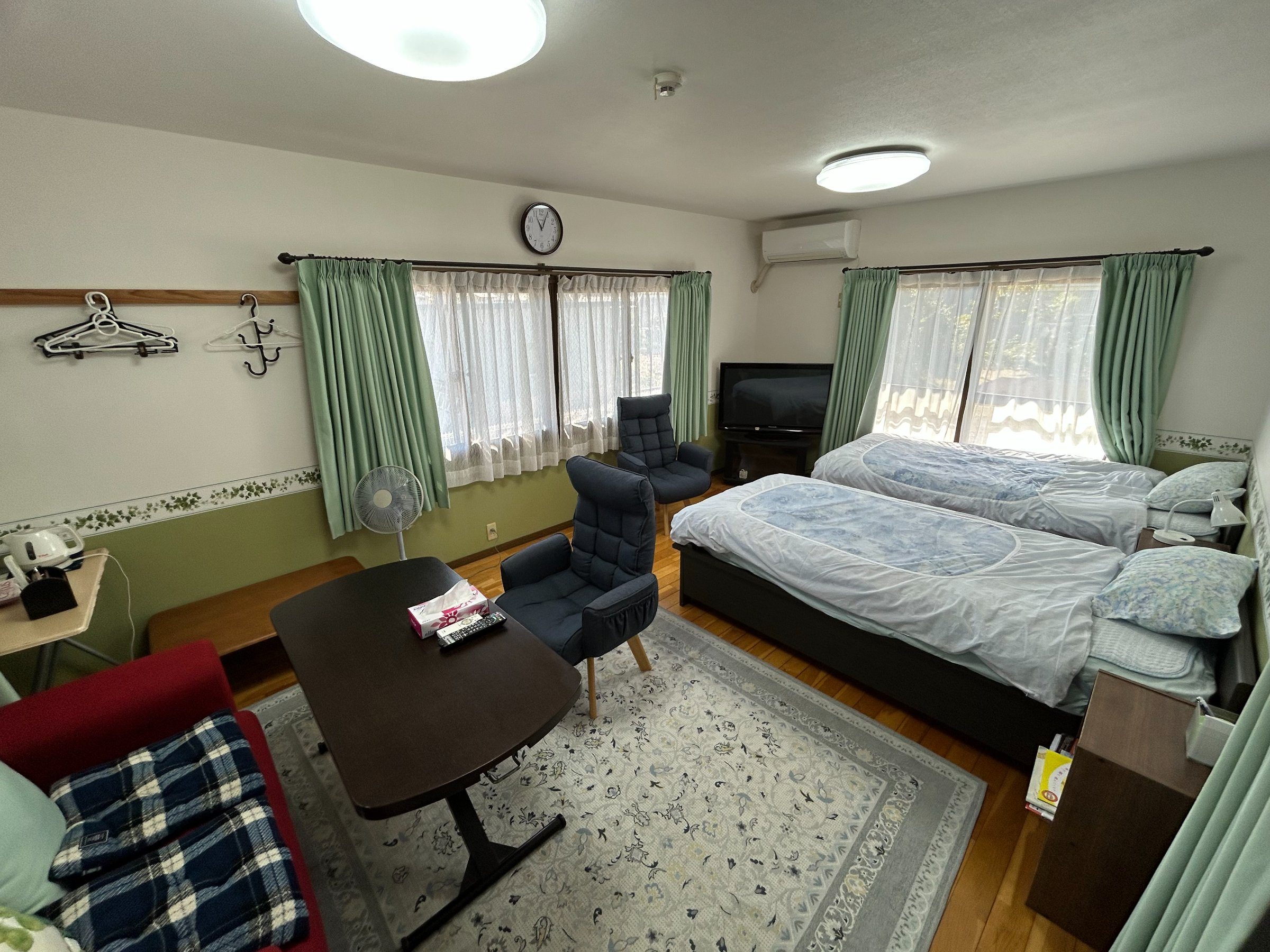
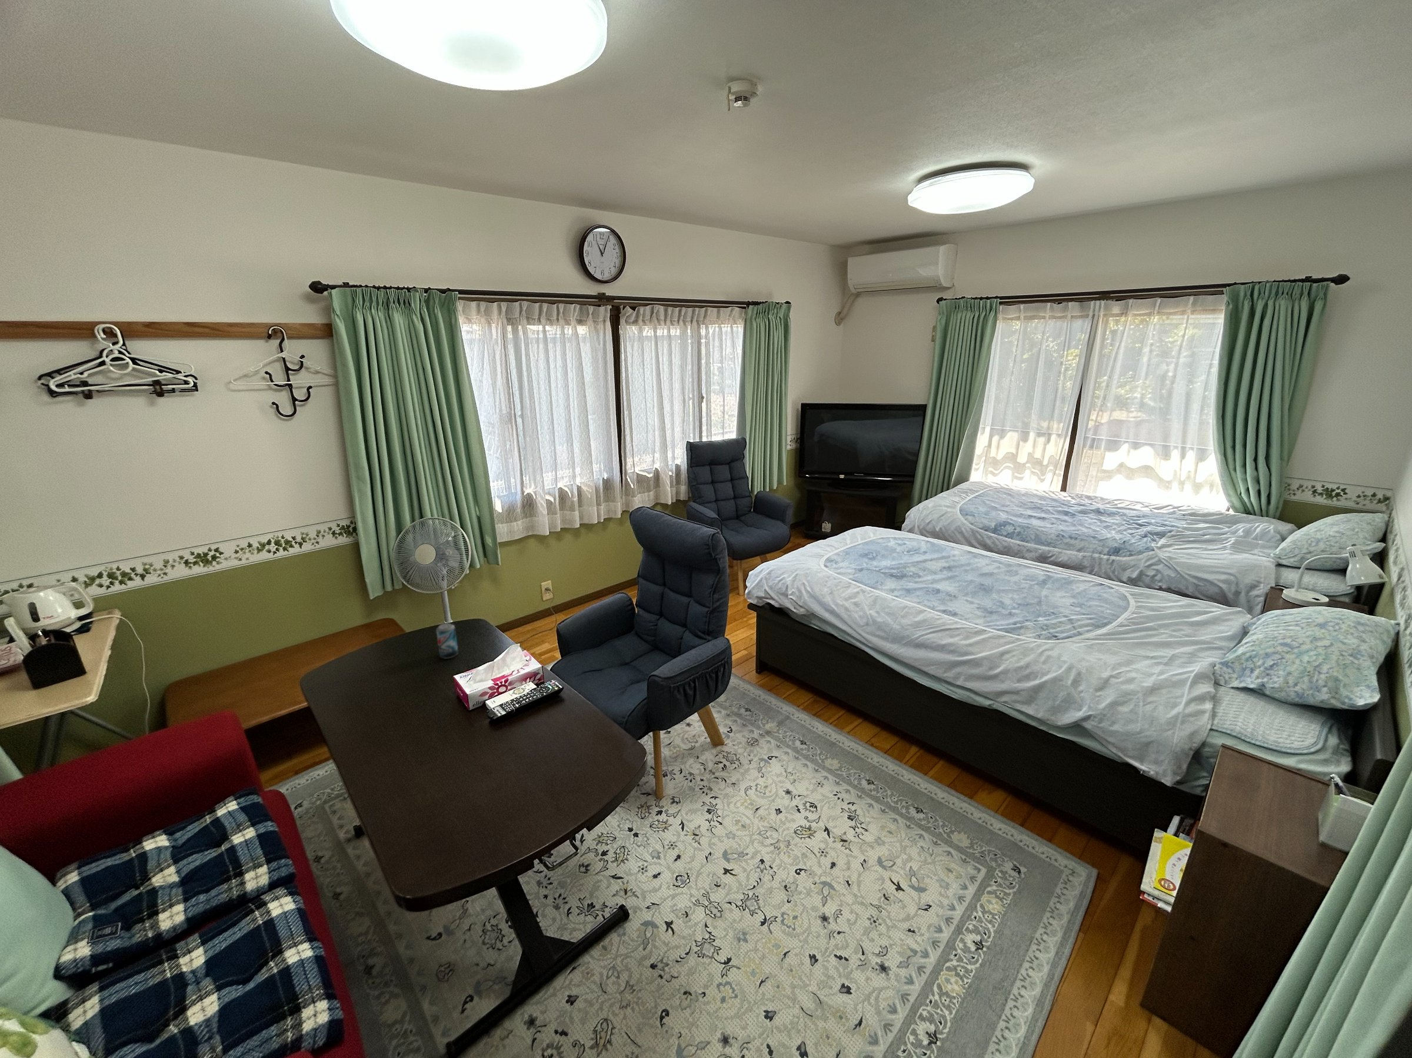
+ beer can [436,622,459,659]
